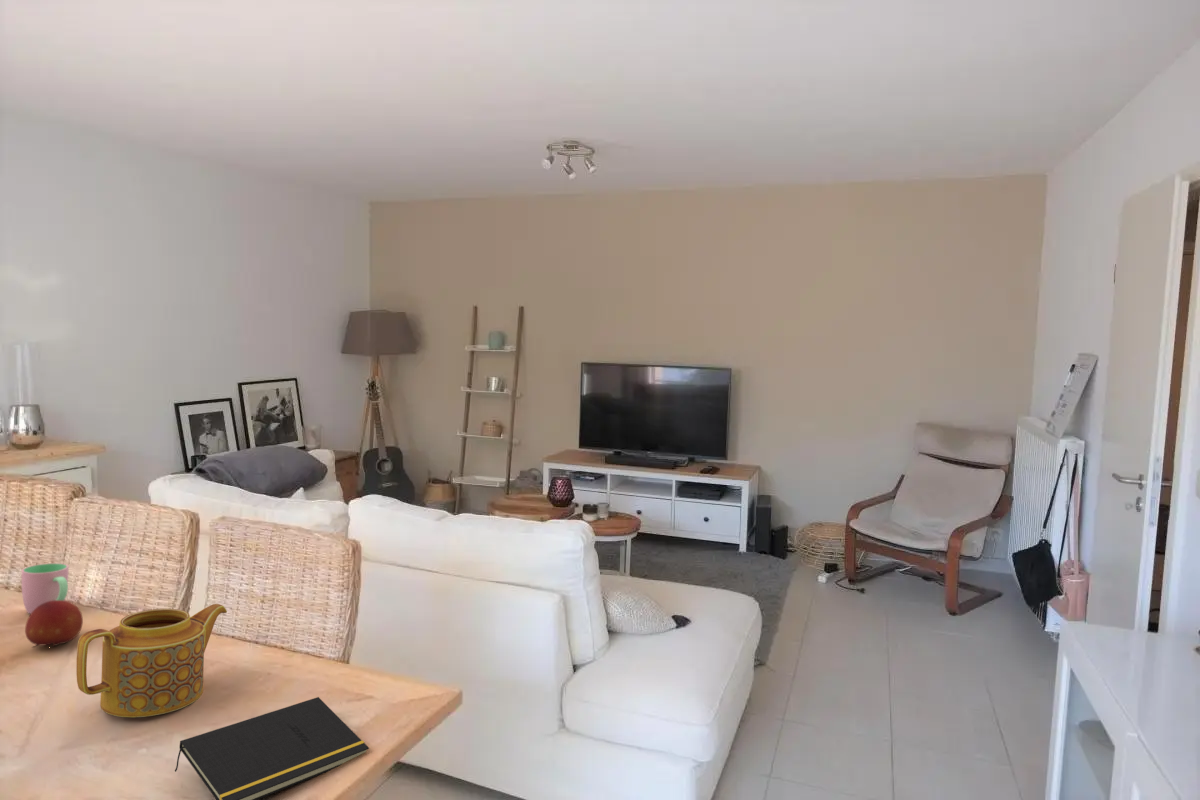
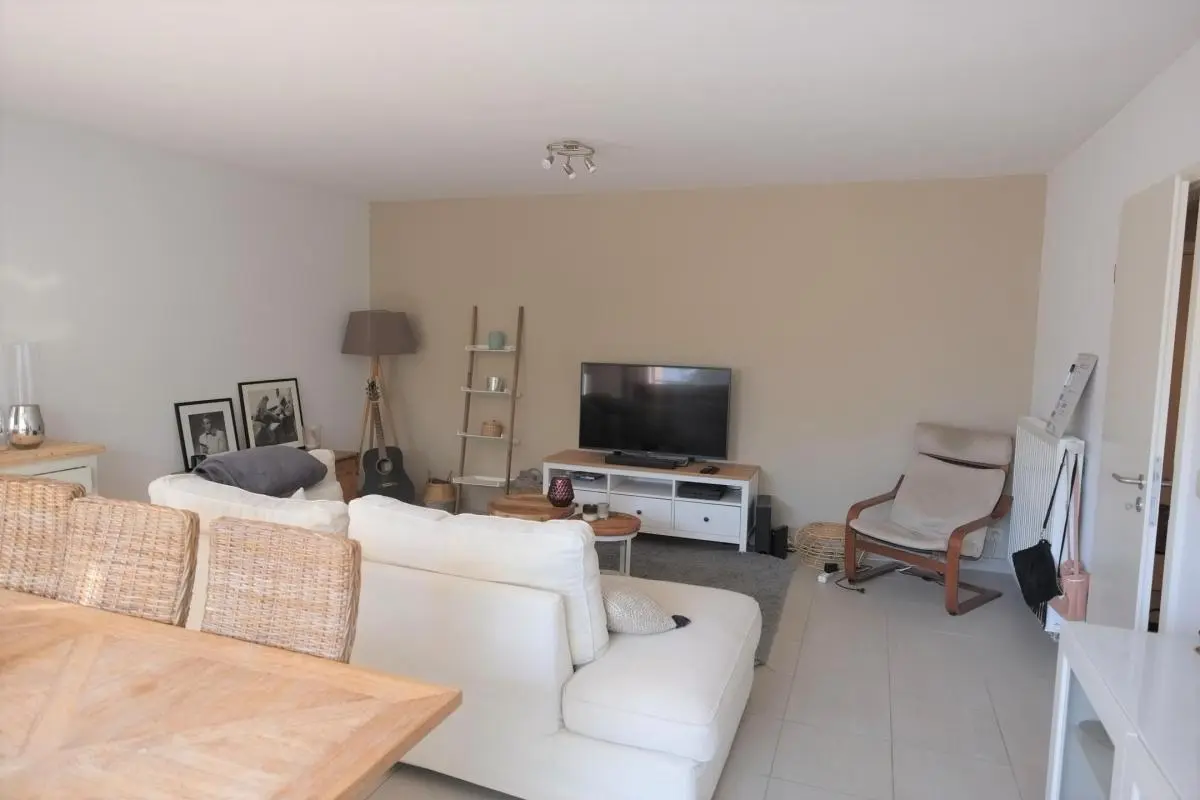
- teapot [75,603,228,718]
- cup [21,562,70,614]
- fruit [24,600,84,649]
- notepad [174,696,370,800]
